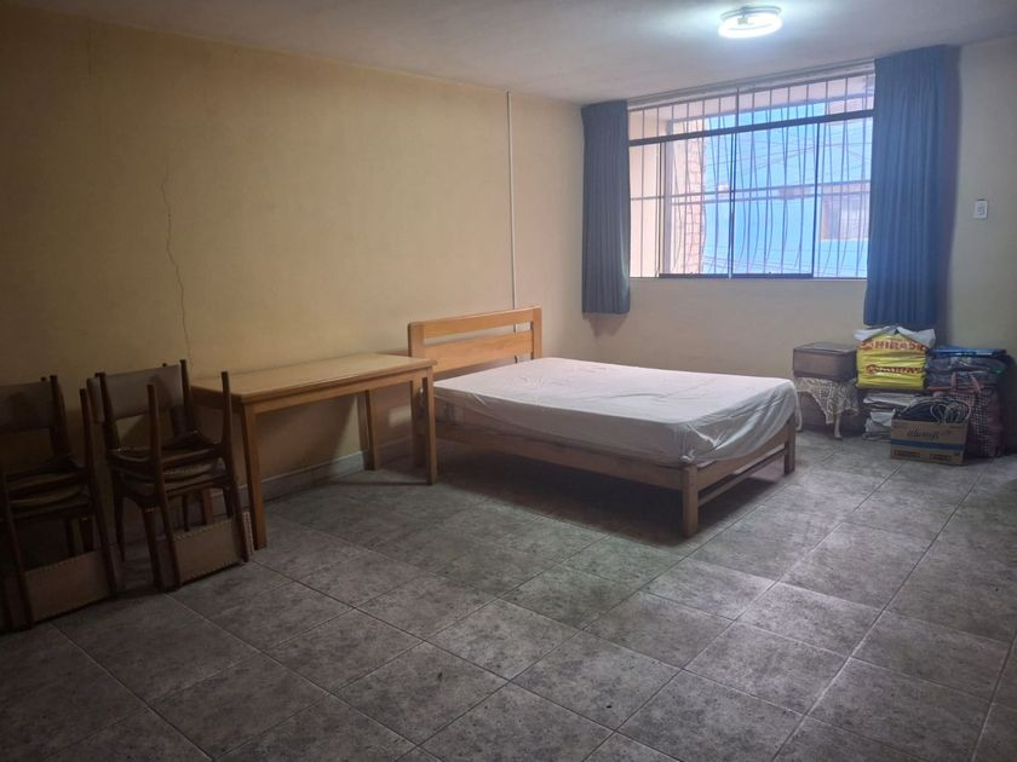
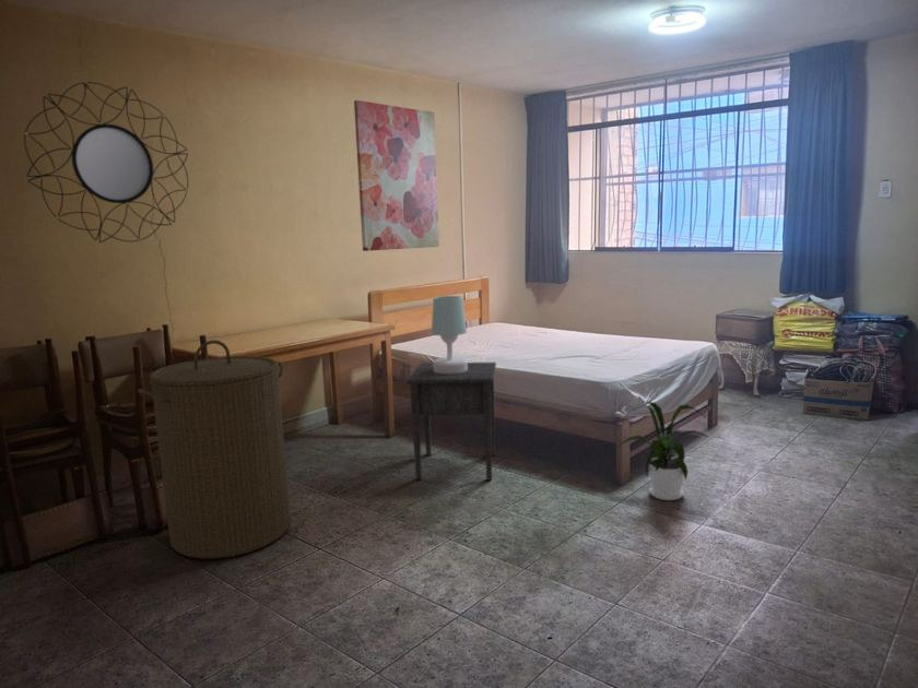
+ laundry hamper [137,339,292,560]
+ table lamp [431,295,468,373]
+ house plant [613,401,710,501]
+ wall art [353,99,440,252]
+ home mirror [23,81,189,244]
+ nightstand [407,361,497,482]
